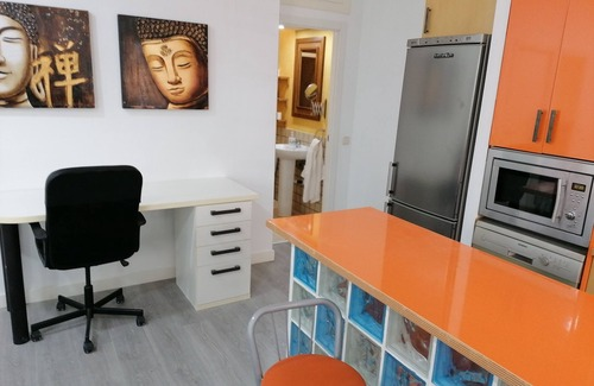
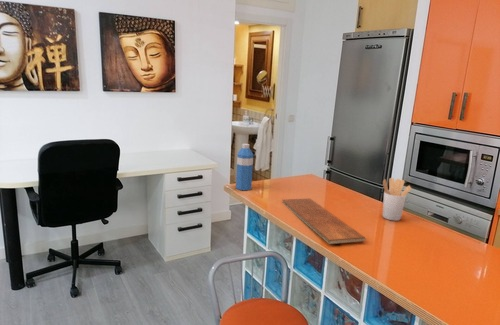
+ chopping board [281,198,367,245]
+ water bottle [235,143,254,191]
+ utensil holder [381,177,413,222]
